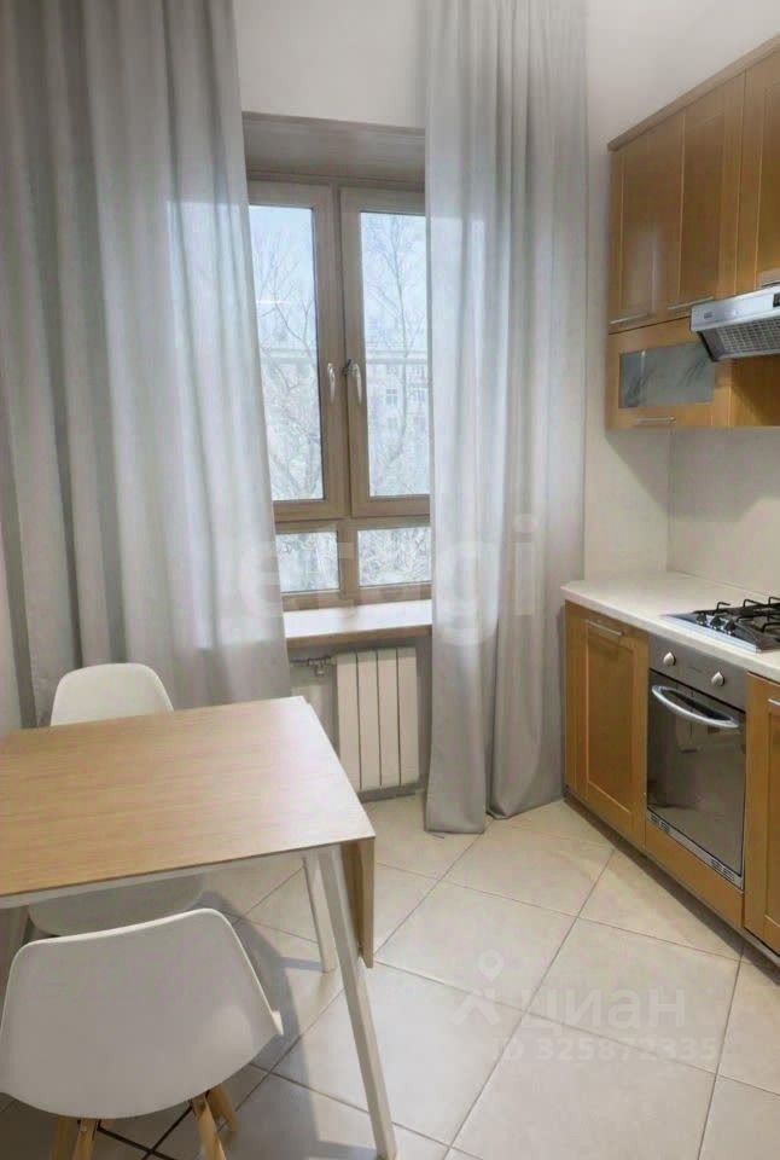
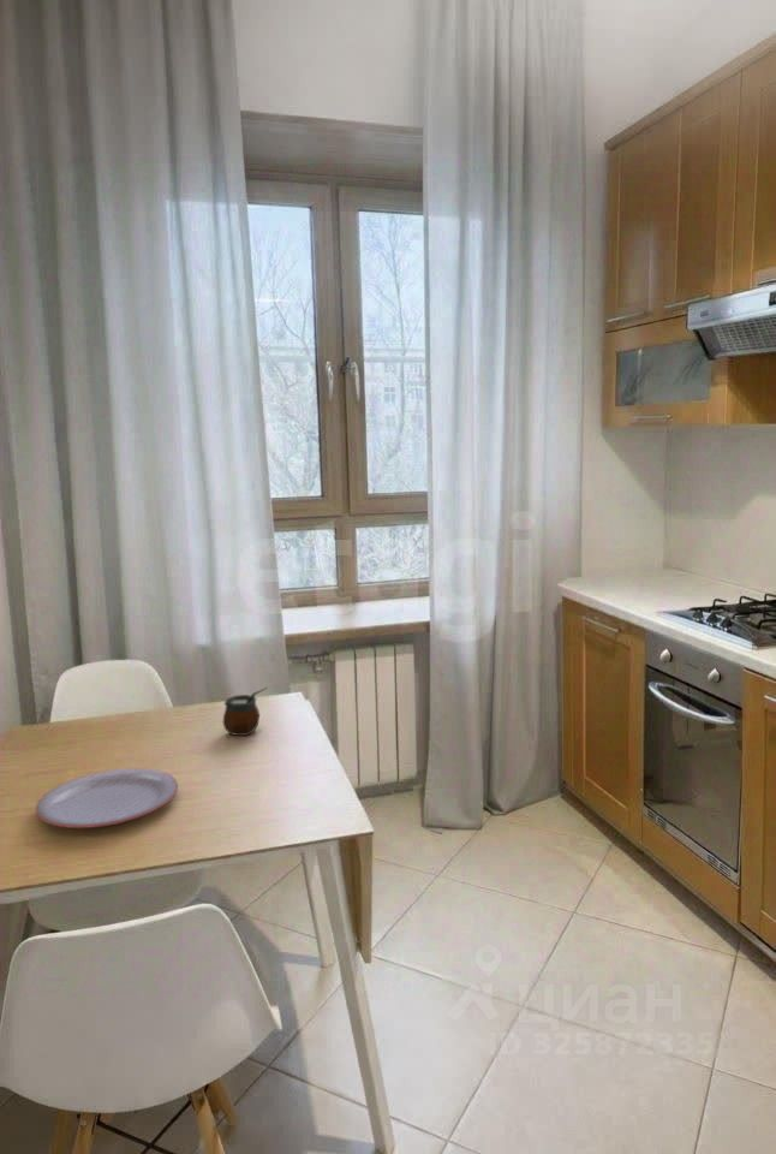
+ plate [35,767,179,829]
+ gourd [222,686,269,737]
